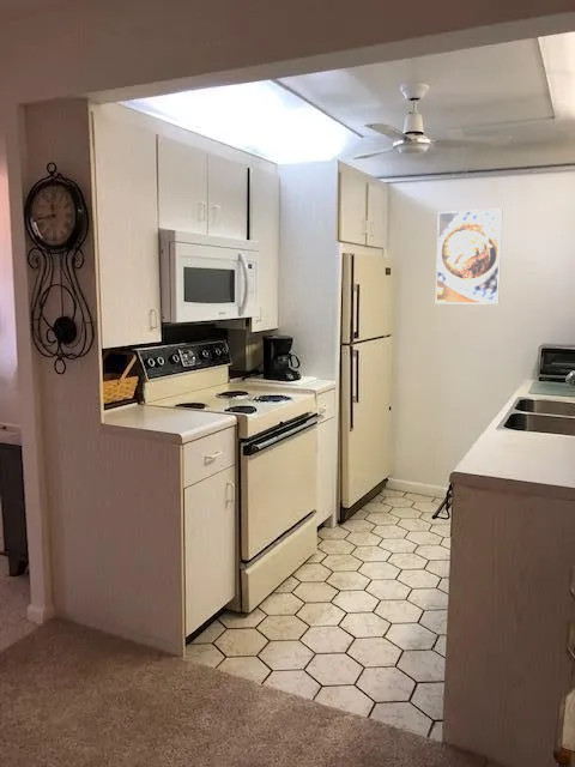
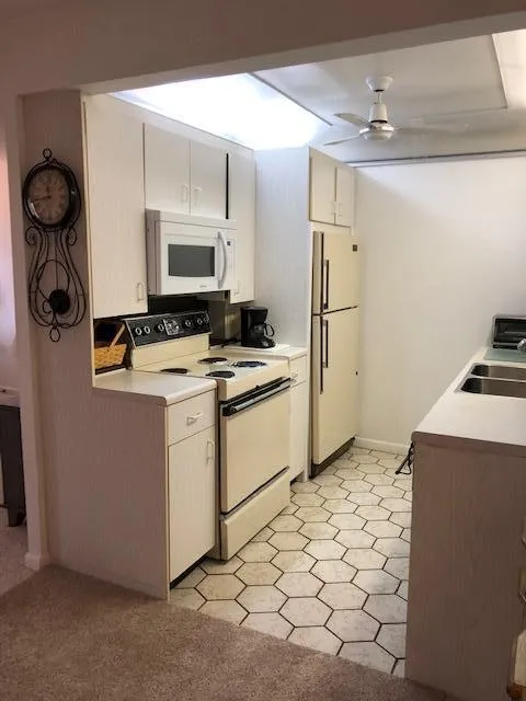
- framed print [435,207,503,306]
